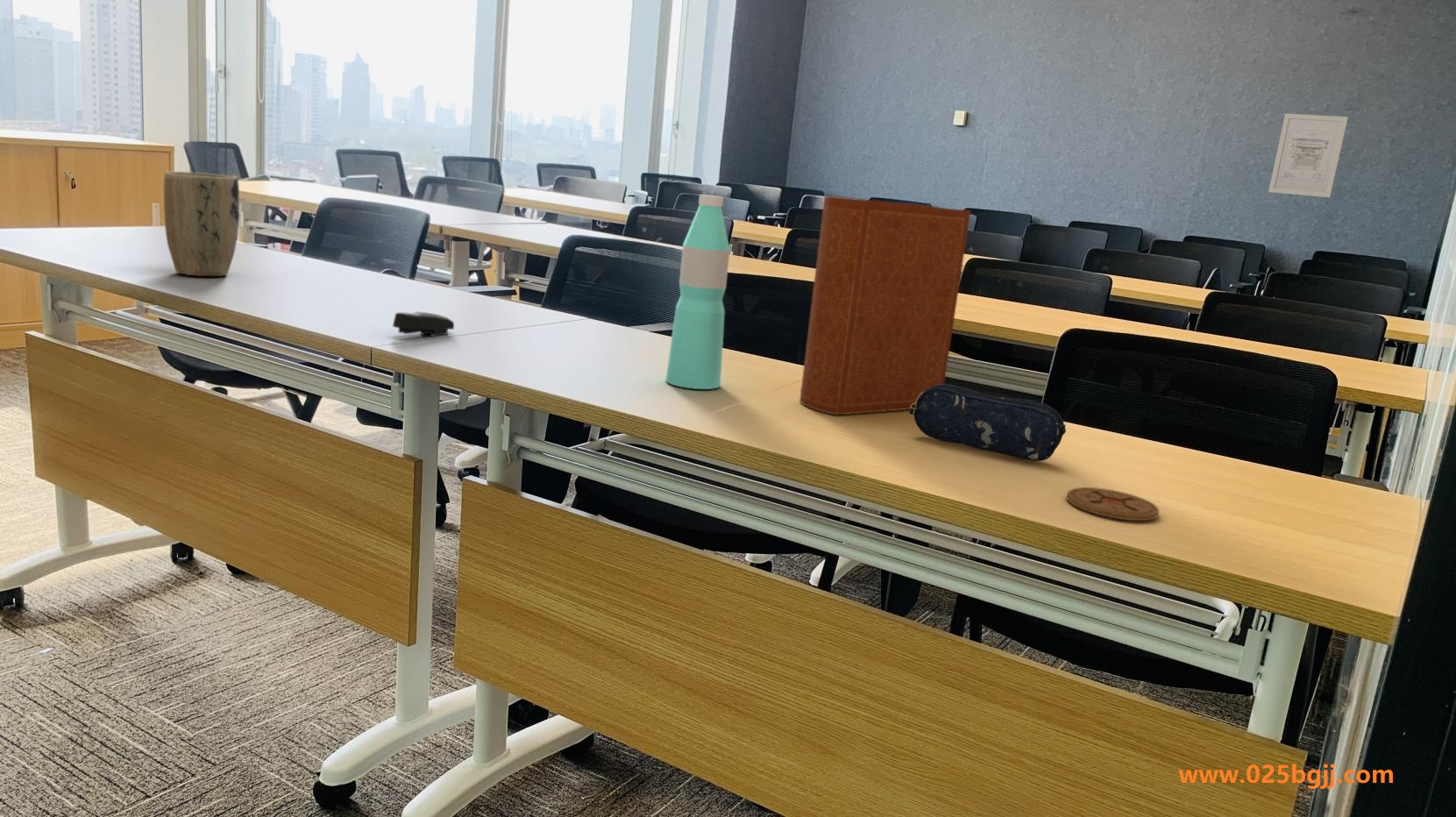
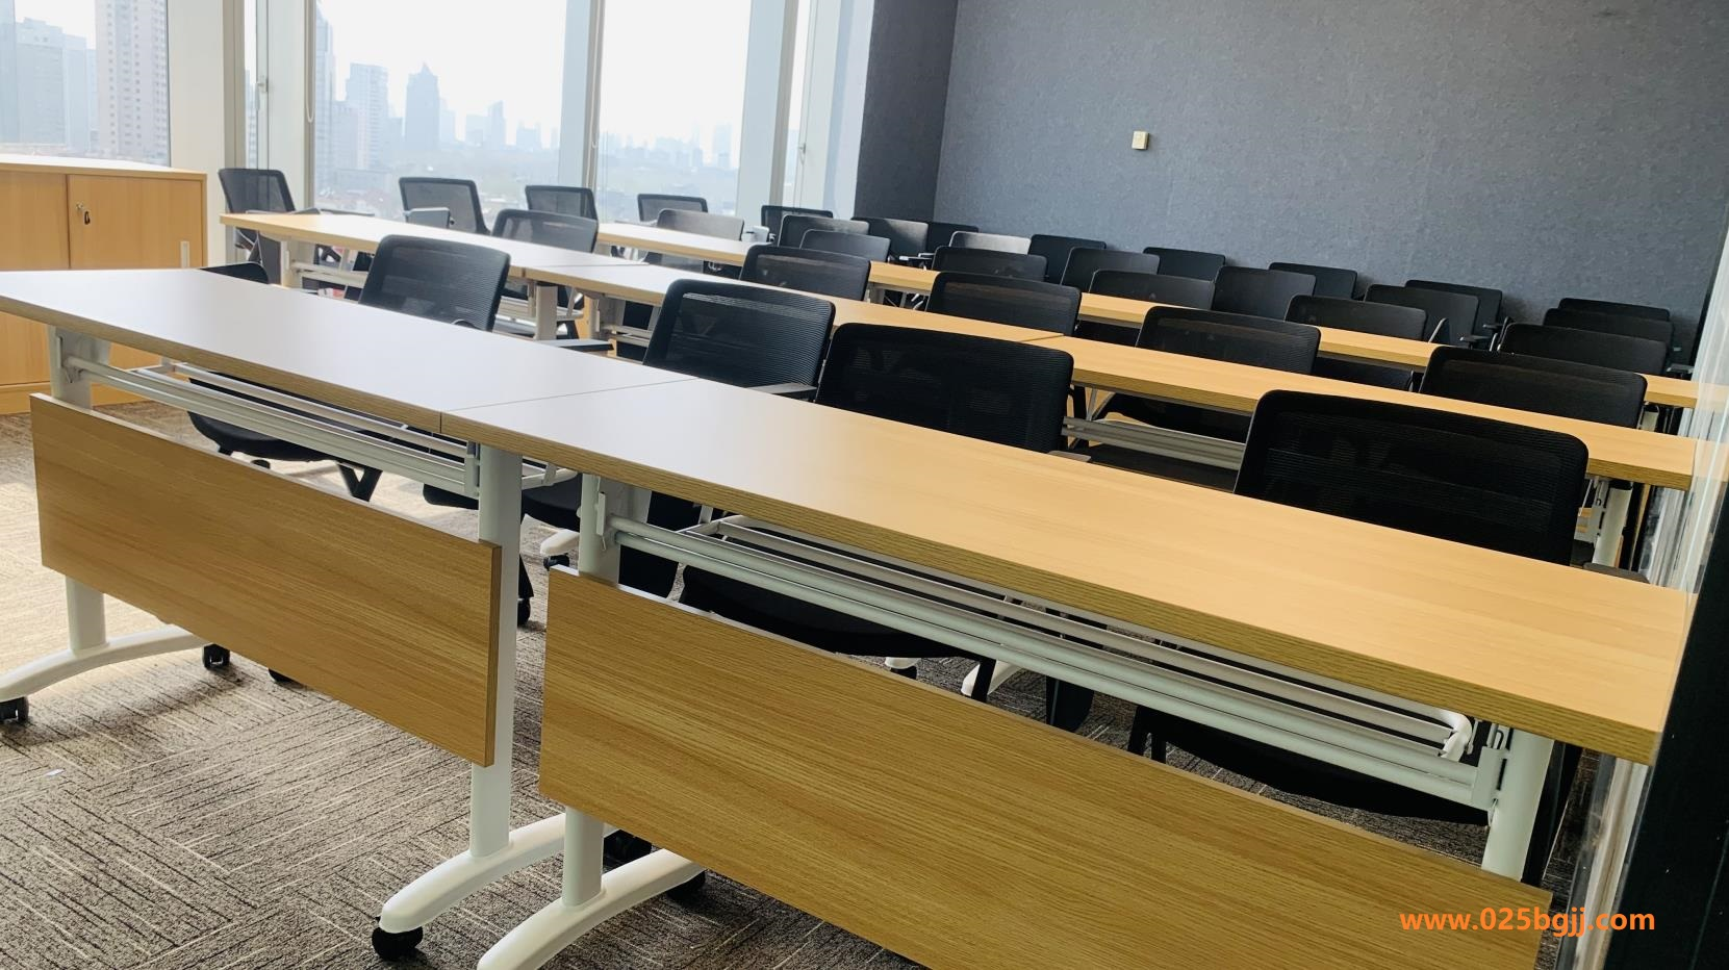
- coaster [1066,487,1160,522]
- water bottle [665,194,731,390]
- wall art [1268,113,1349,198]
- plant pot [163,171,240,277]
- stapler [392,311,455,337]
- pencil case [909,383,1067,462]
- book [799,195,971,416]
